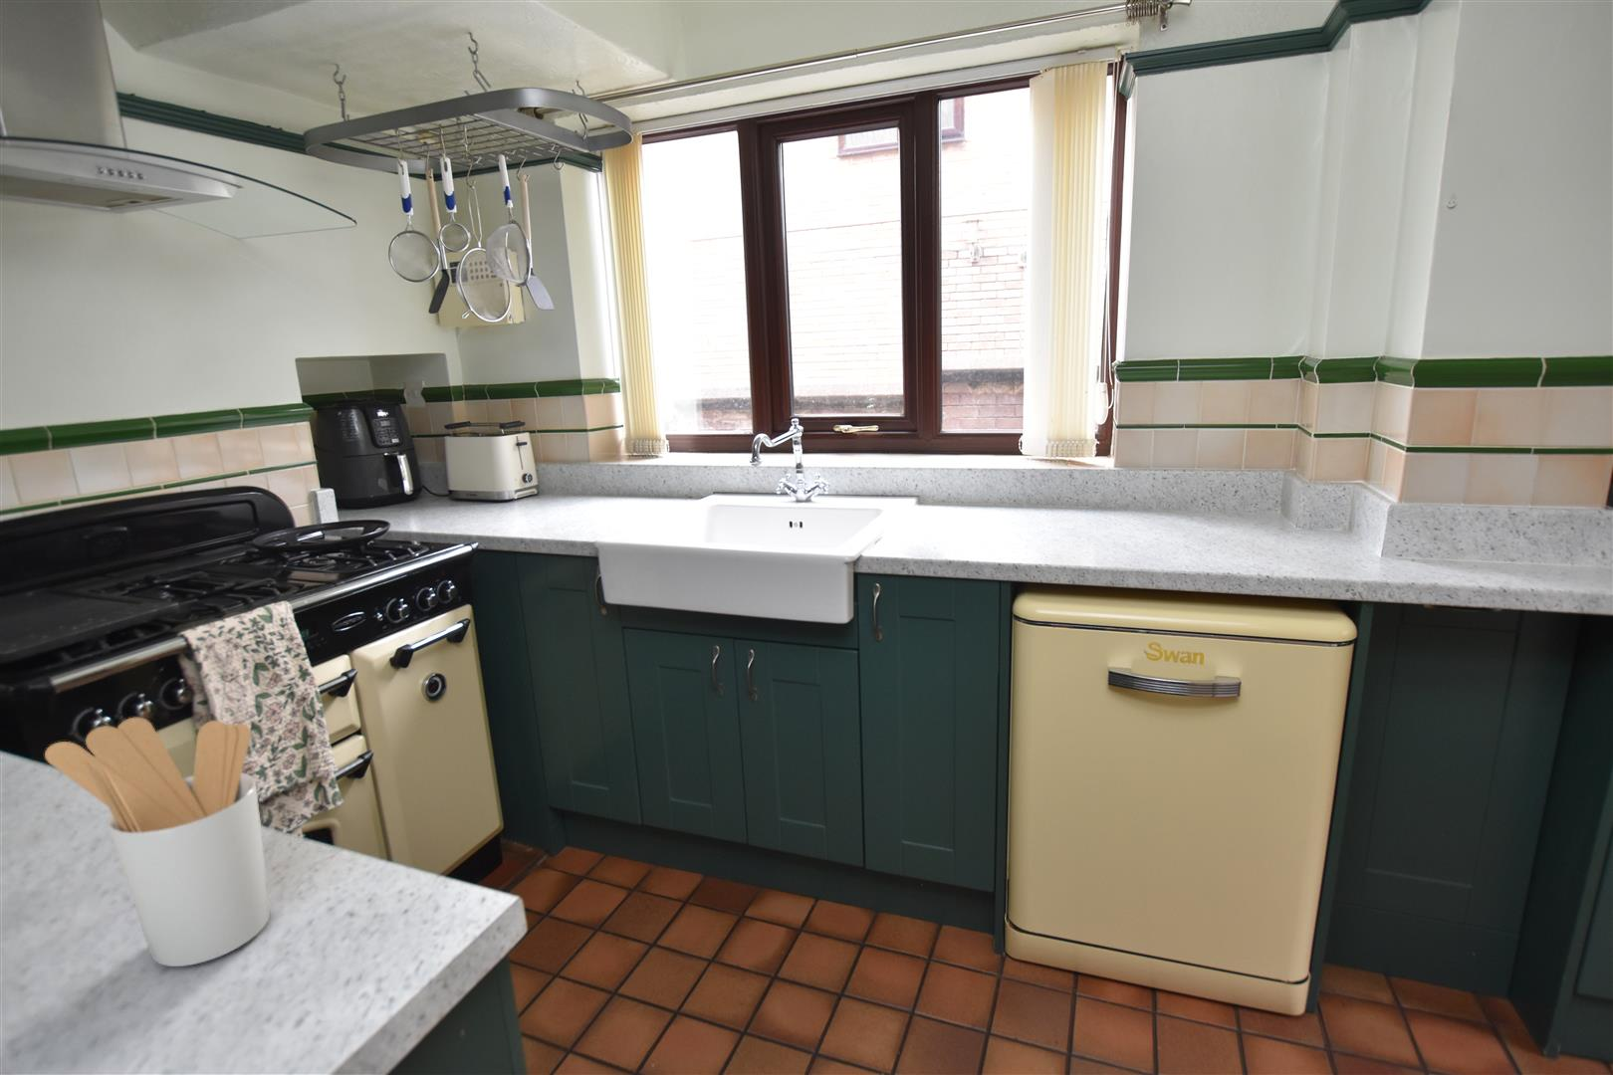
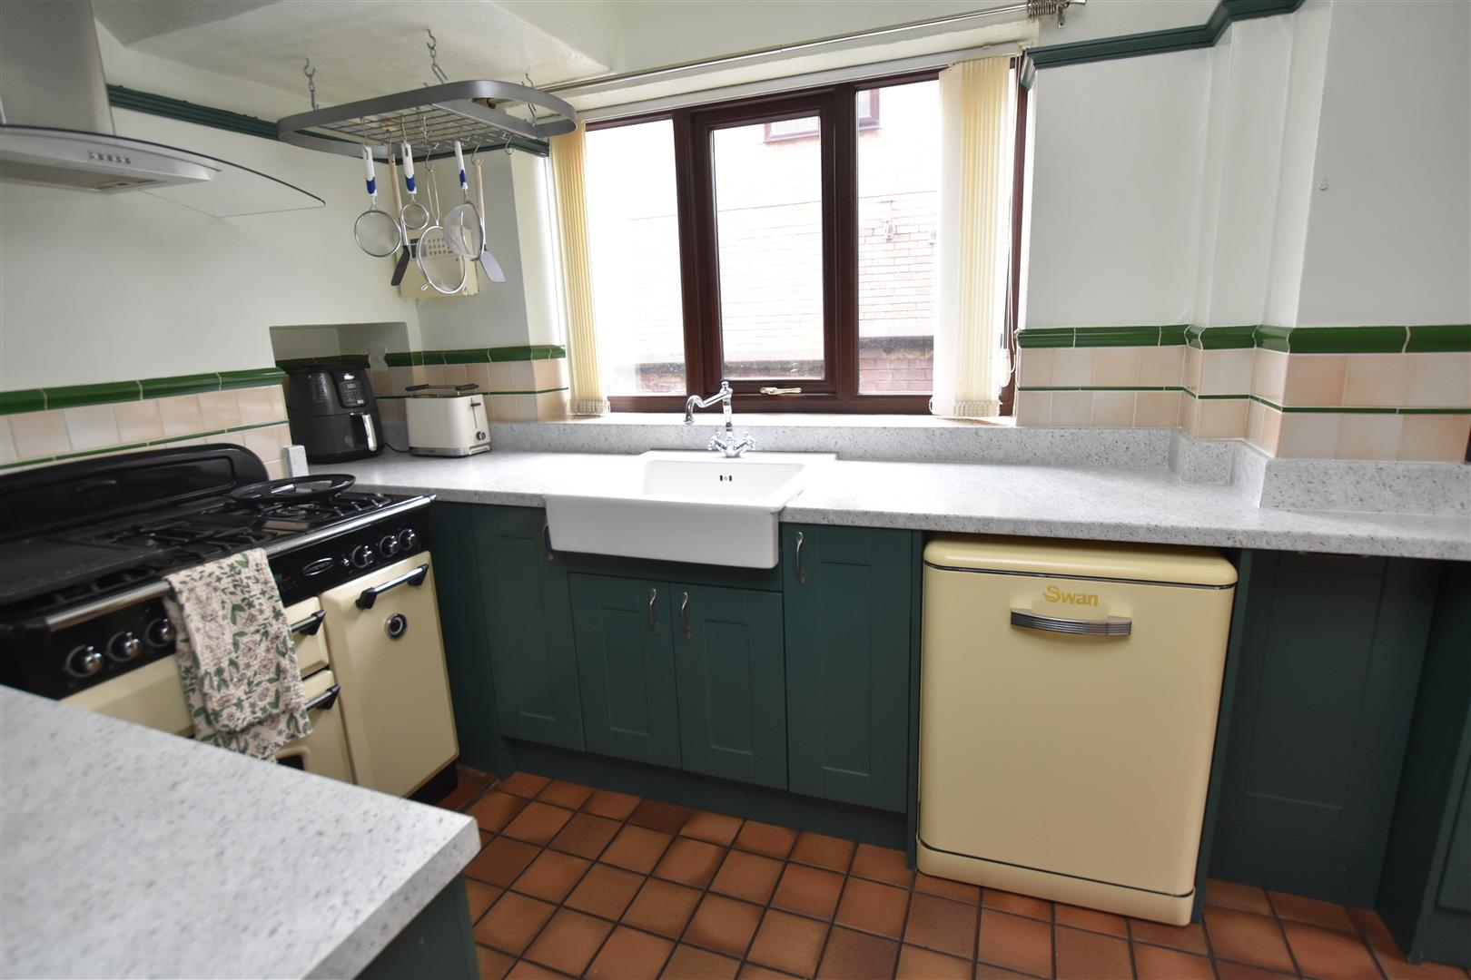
- utensil holder [44,716,271,967]
